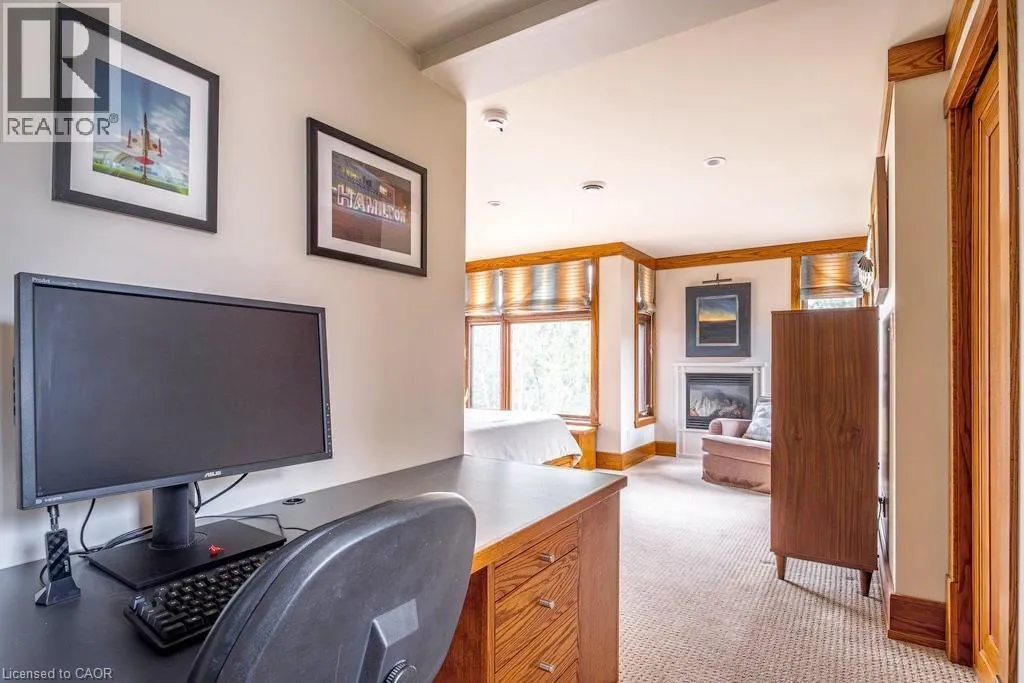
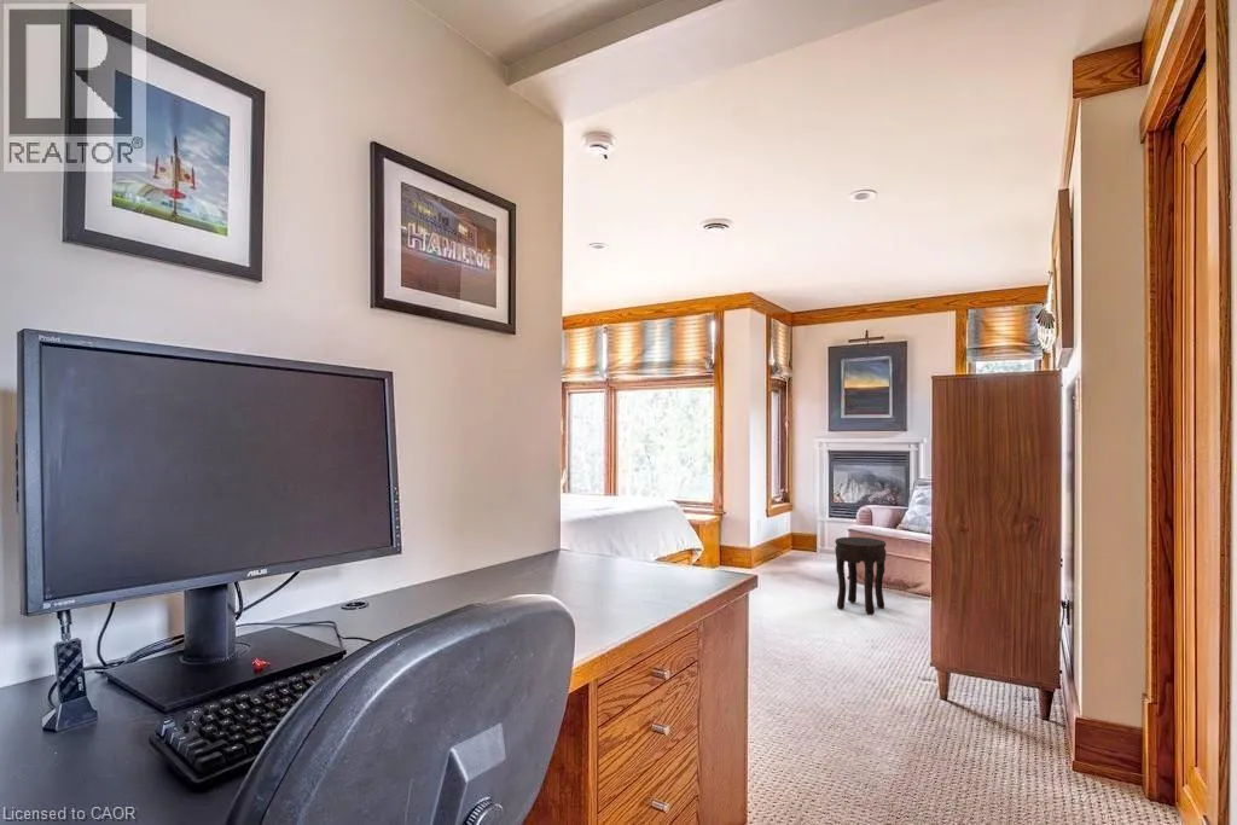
+ side table [834,536,887,616]
